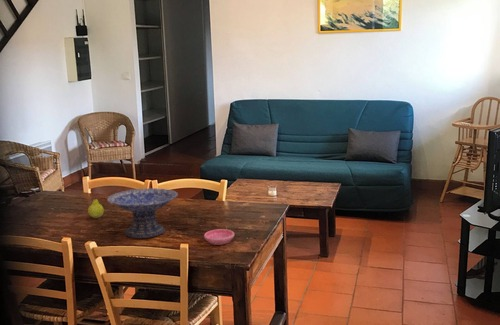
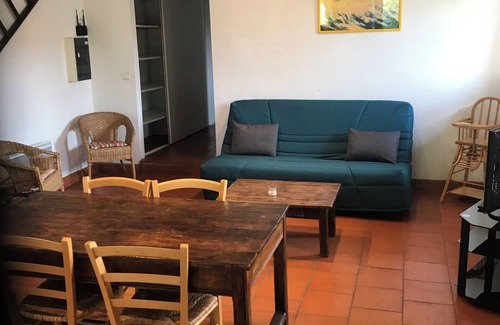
- decorative bowl [106,187,179,239]
- saucer [203,228,235,246]
- fruit [87,193,105,219]
